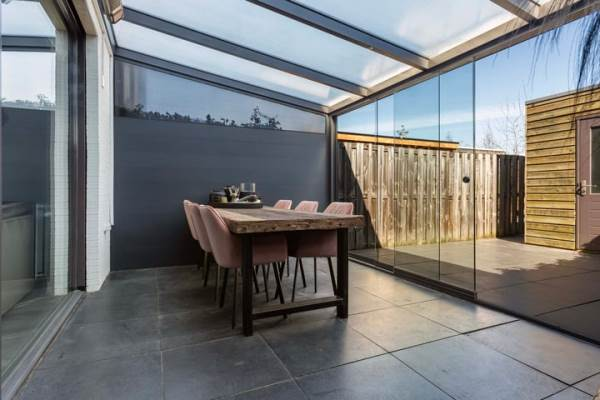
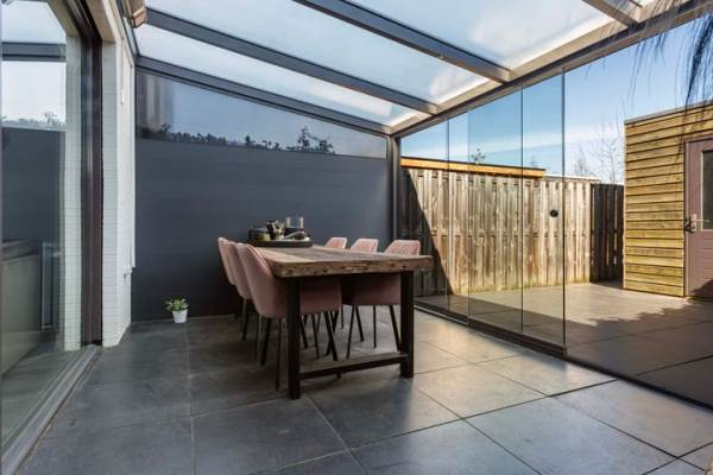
+ potted plant [165,298,190,324]
